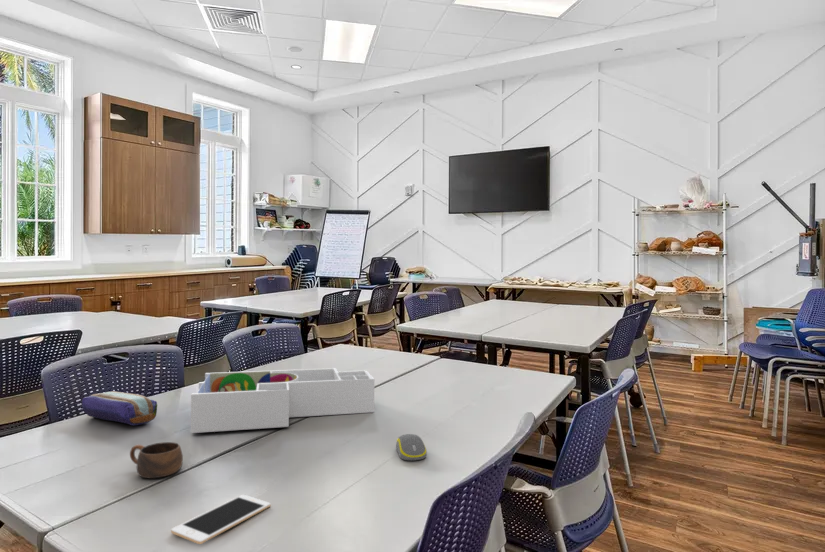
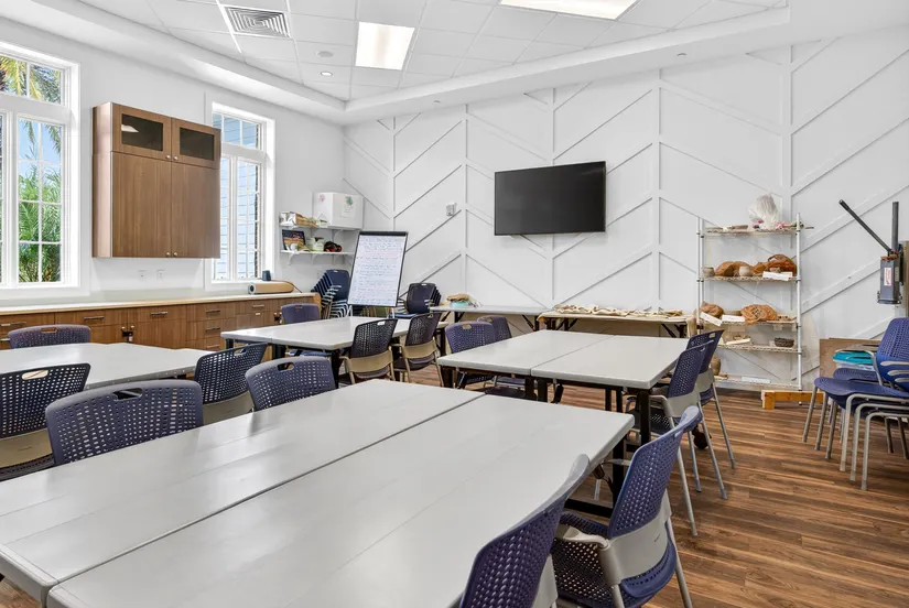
- pencil case [81,390,158,426]
- computer mouse [395,433,428,461]
- cup [129,441,184,479]
- desk organizer [190,367,375,434]
- cell phone [170,494,271,545]
